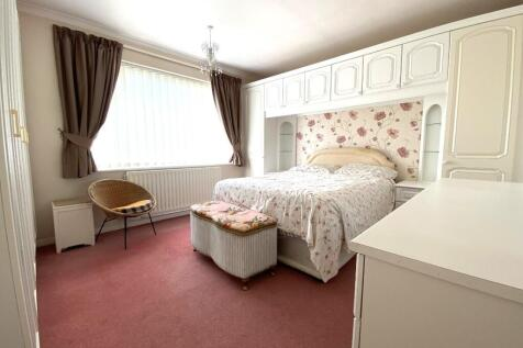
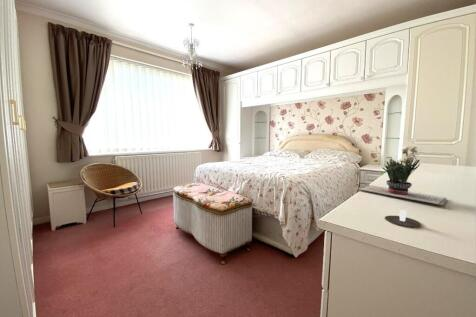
+ potted flower [356,145,448,206]
+ candle [384,209,422,228]
